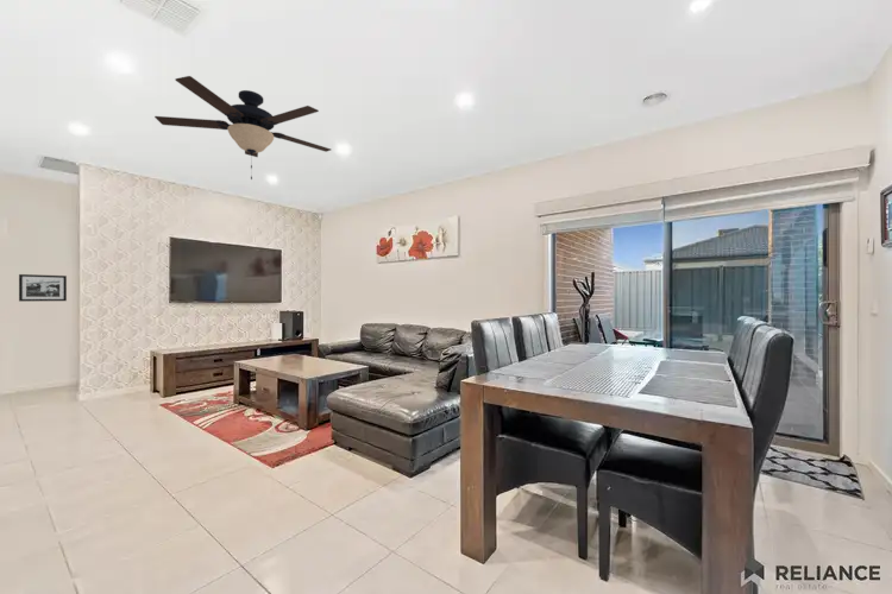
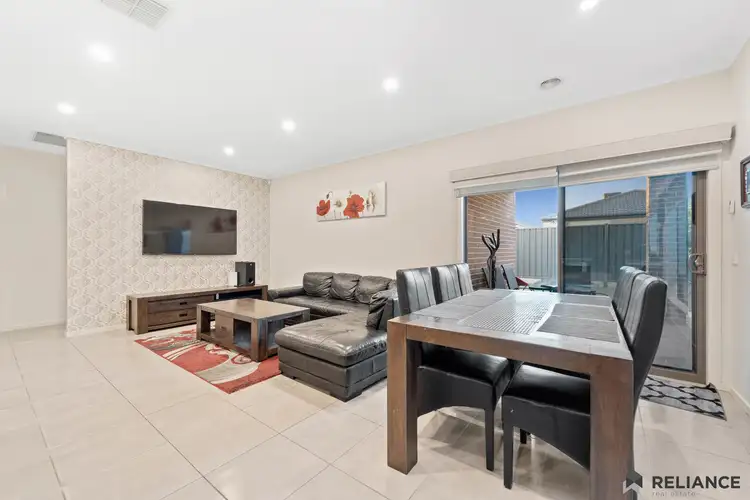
- picture frame [18,273,68,303]
- ceiling fan [153,75,332,181]
